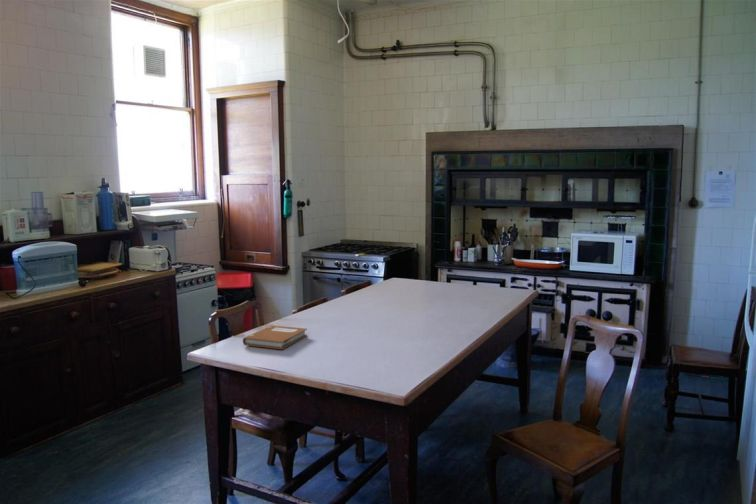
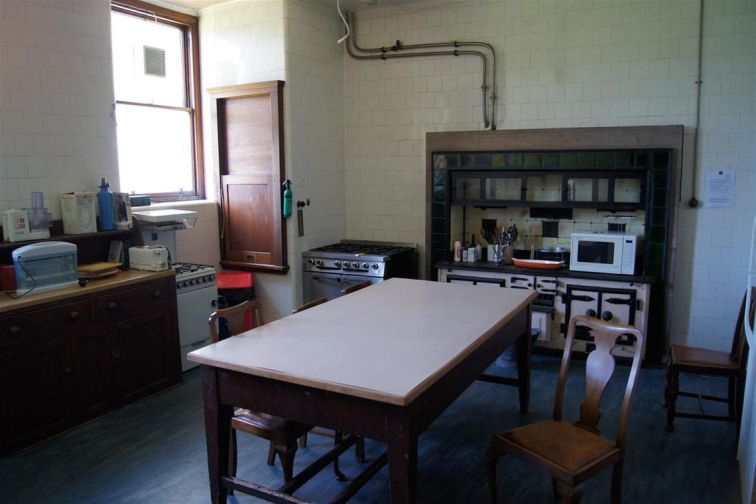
- notebook [242,324,308,350]
